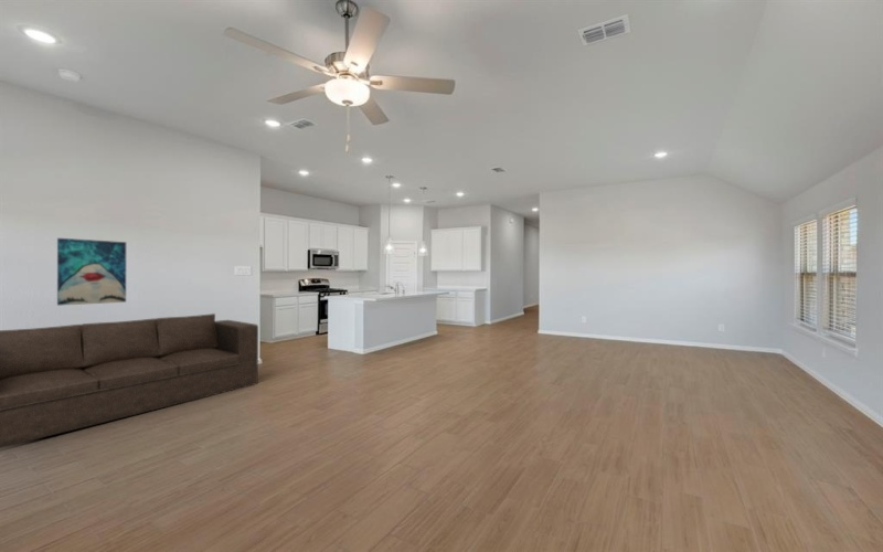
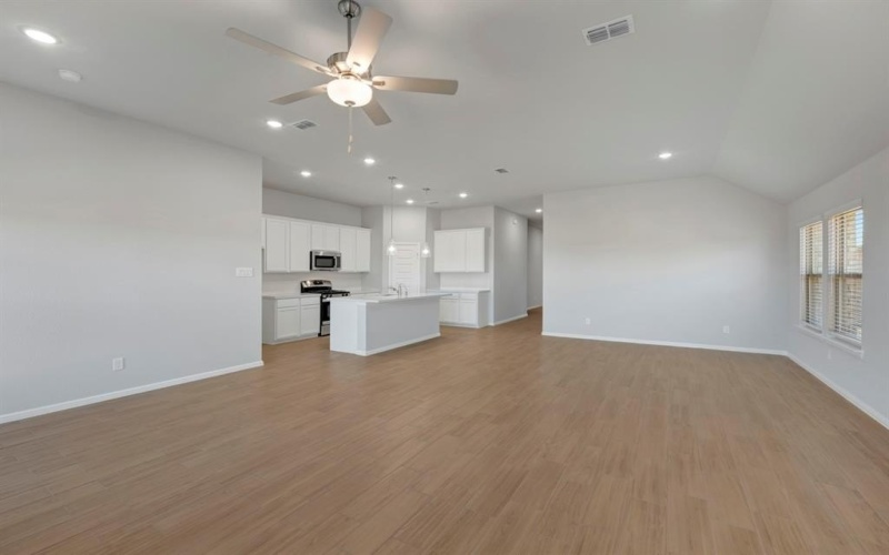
- wall art [56,237,127,307]
- sofa [0,312,259,449]
